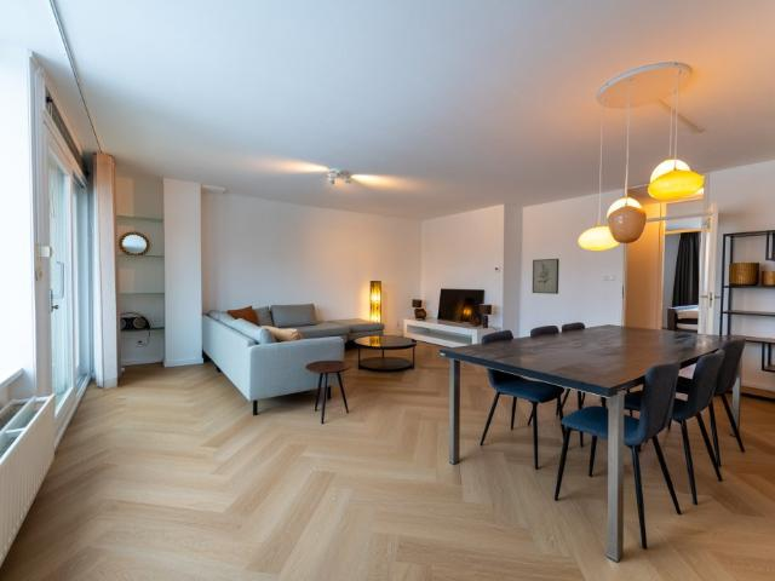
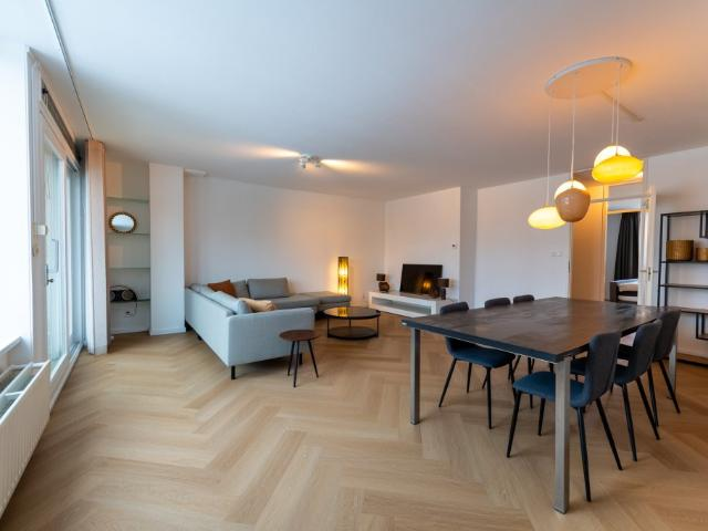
- wall art [532,258,561,295]
